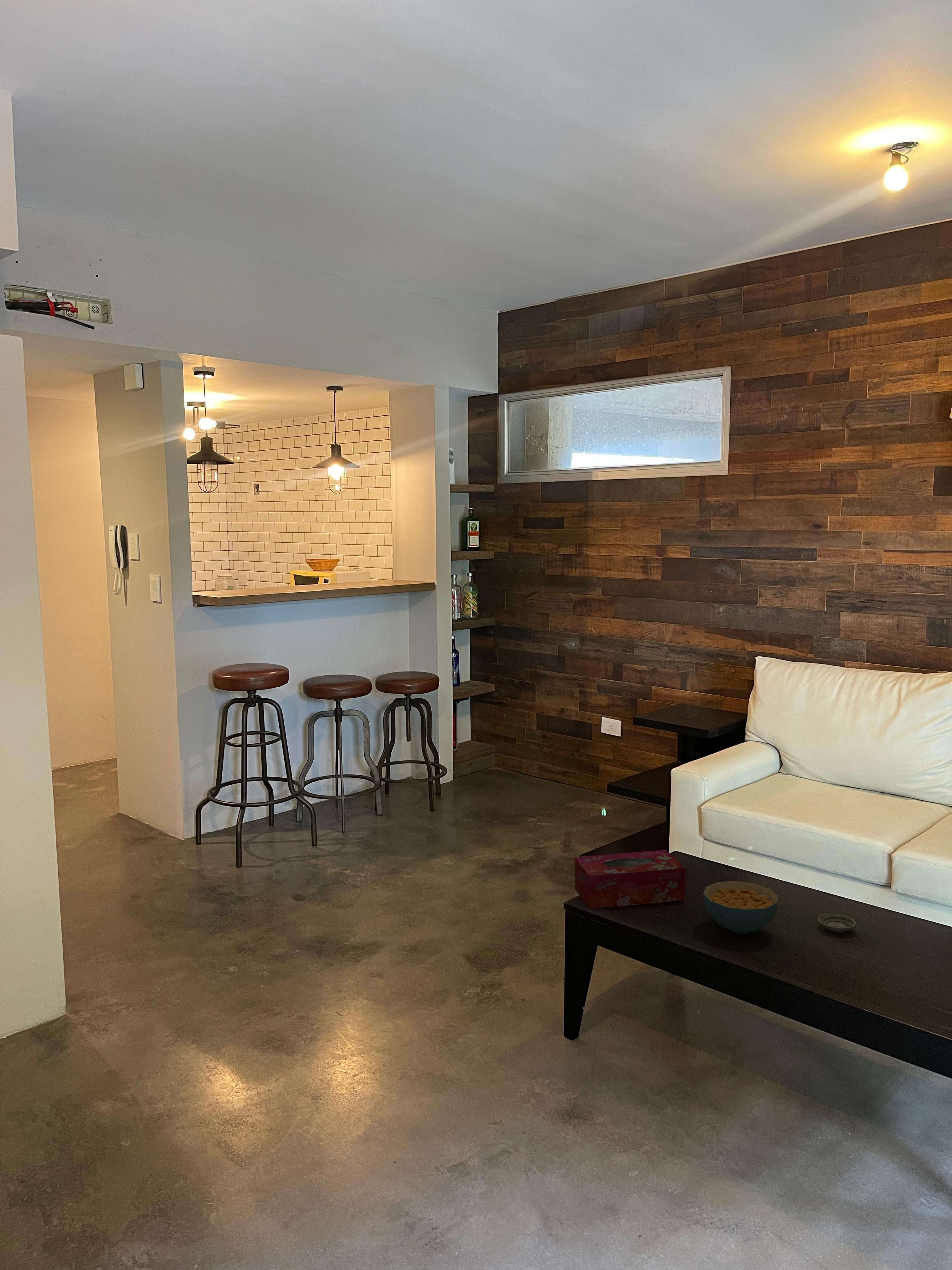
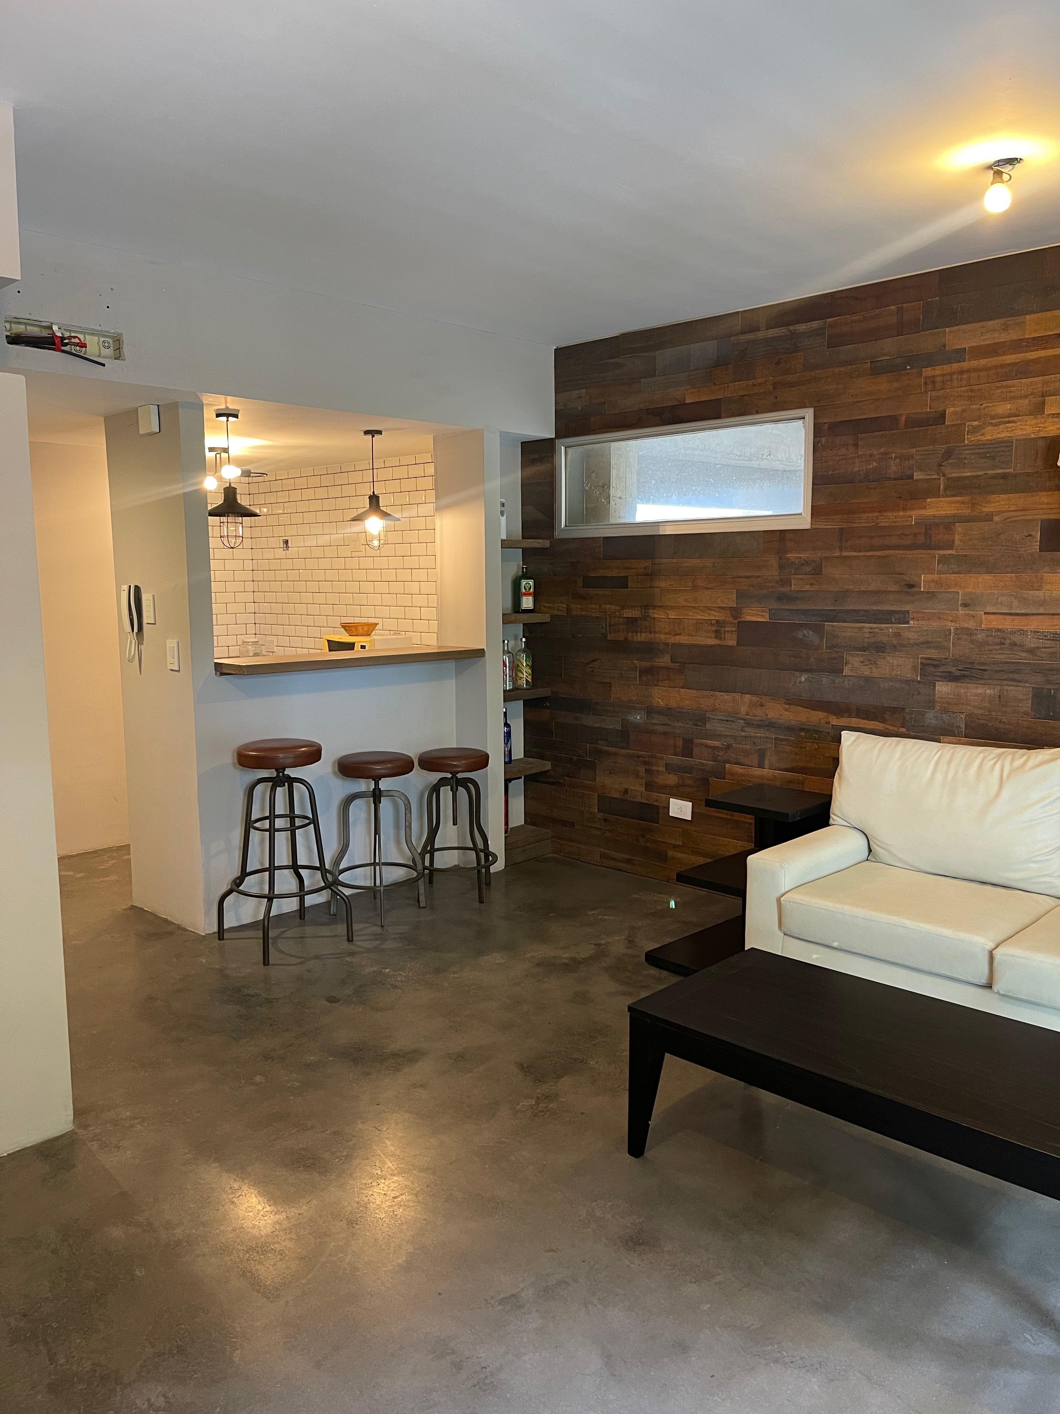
- cereal bowl [703,880,779,934]
- tissue box [574,850,686,909]
- saucer [818,913,856,933]
